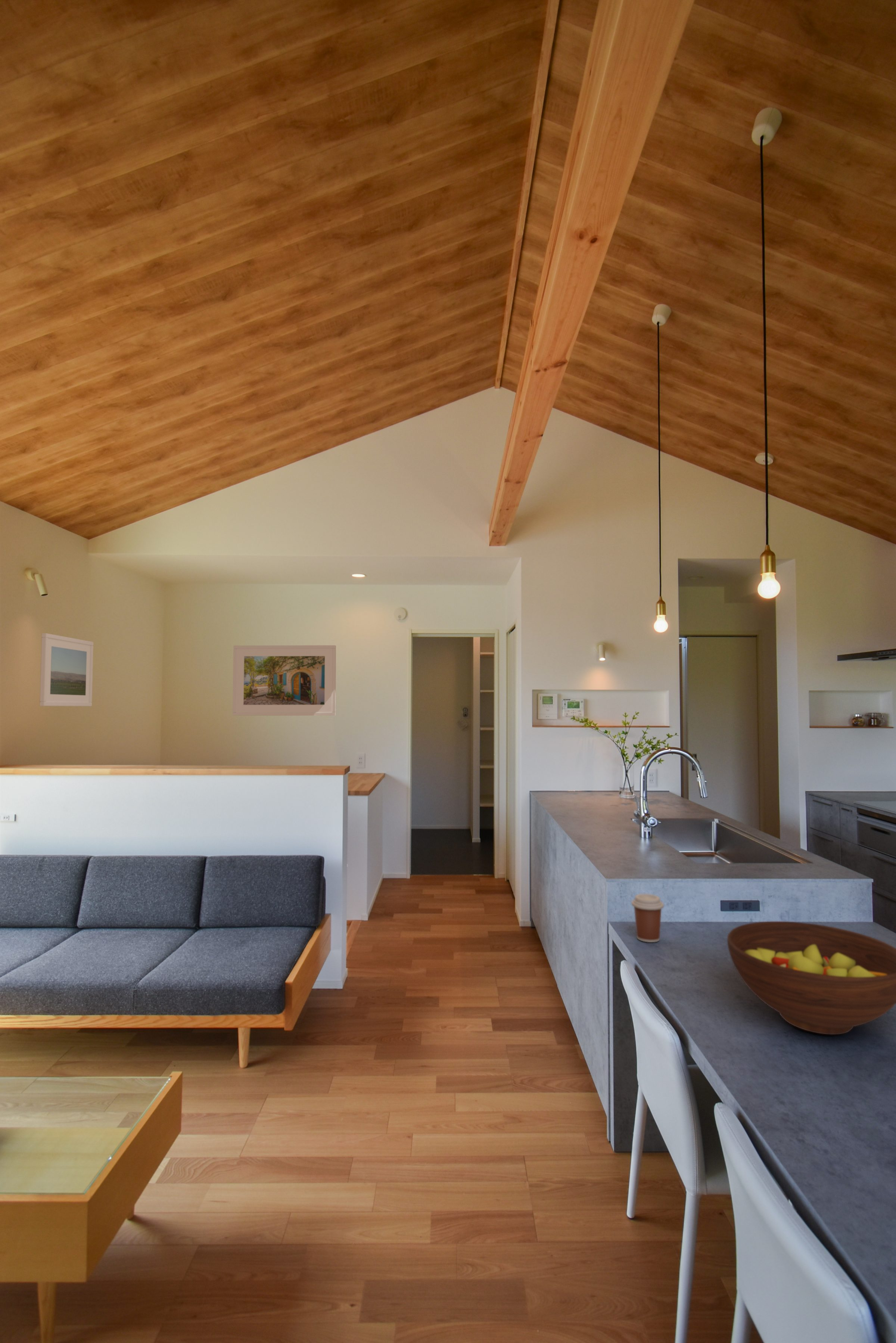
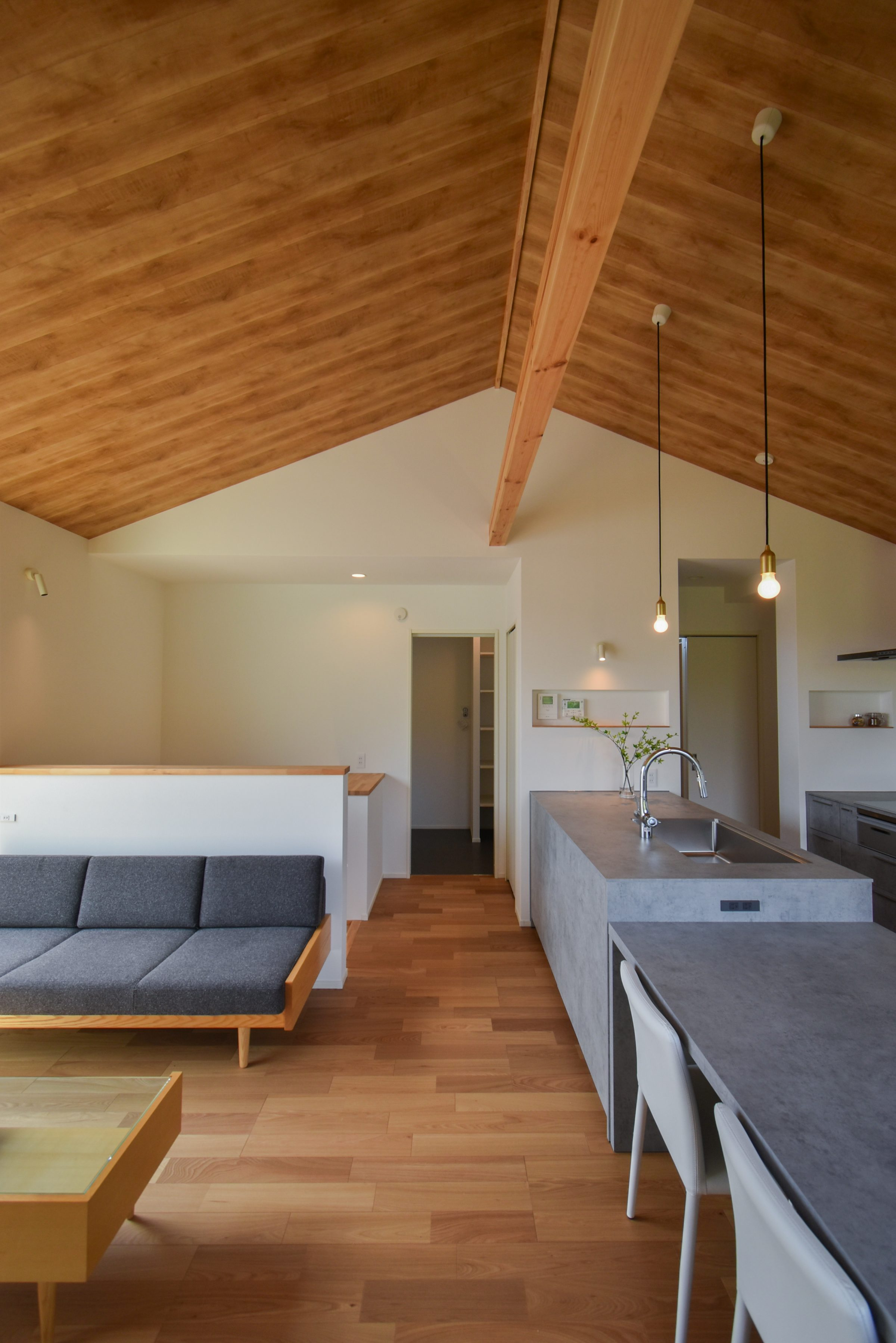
- coffee cup [631,893,664,943]
- fruit bowl [727,921,896,1035]
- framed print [232,645,336,716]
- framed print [39,633,94,707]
